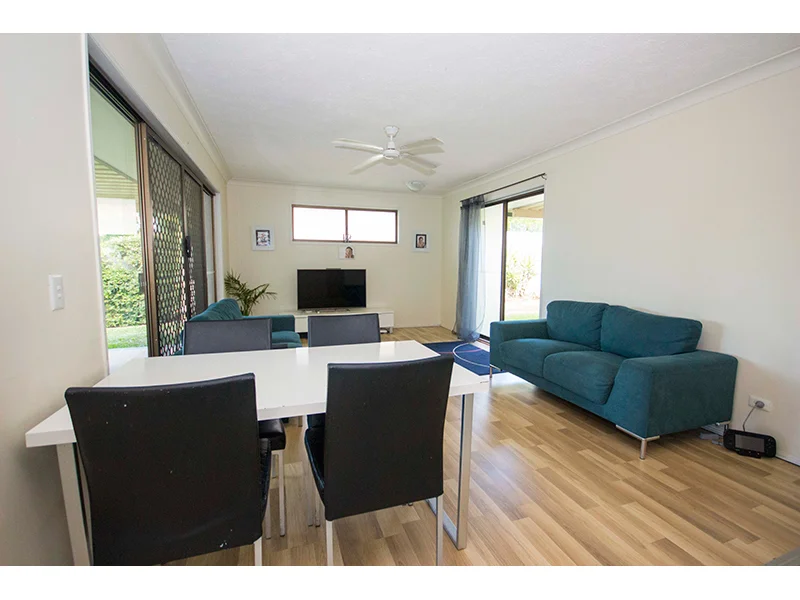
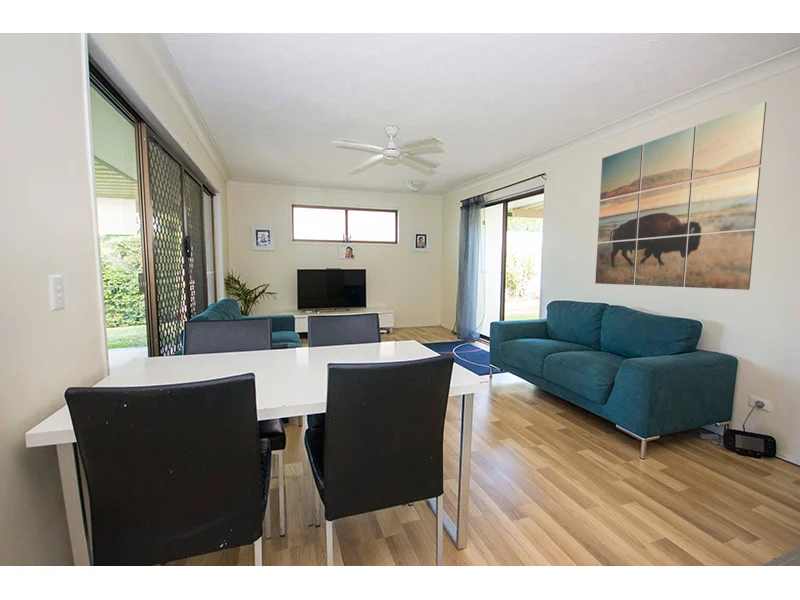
+ wall art [594,101,767,291]
